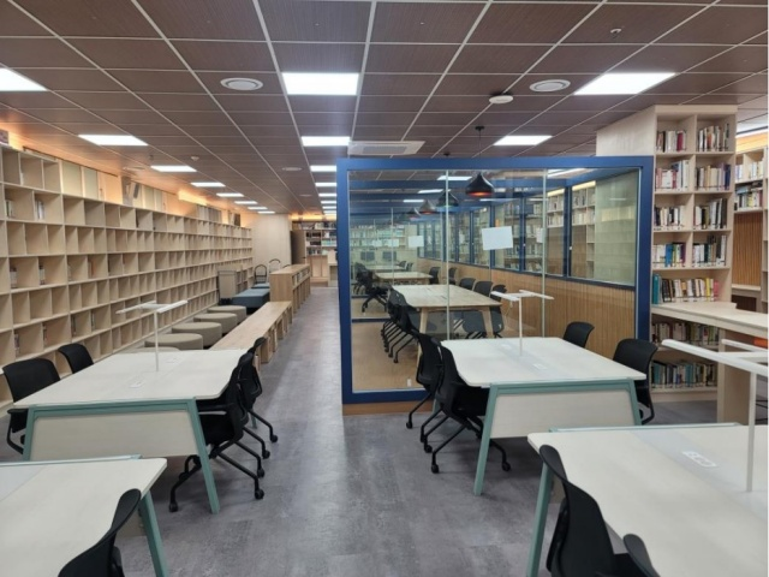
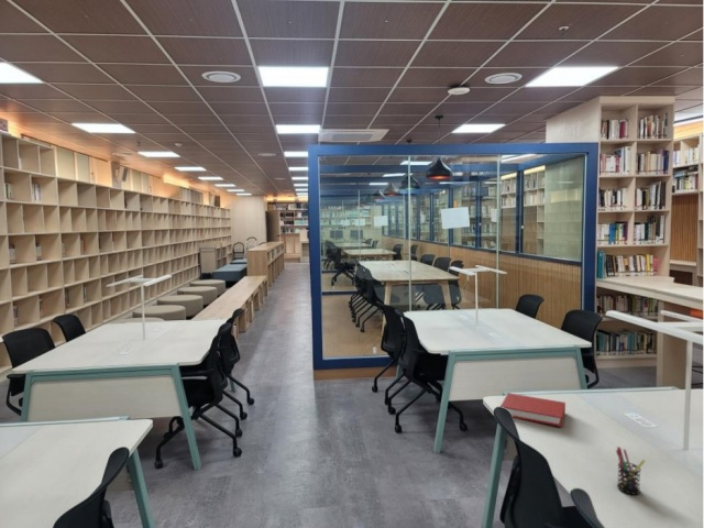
+ pen holder [615,446,647,496]
+ book [499,392,566,428]
